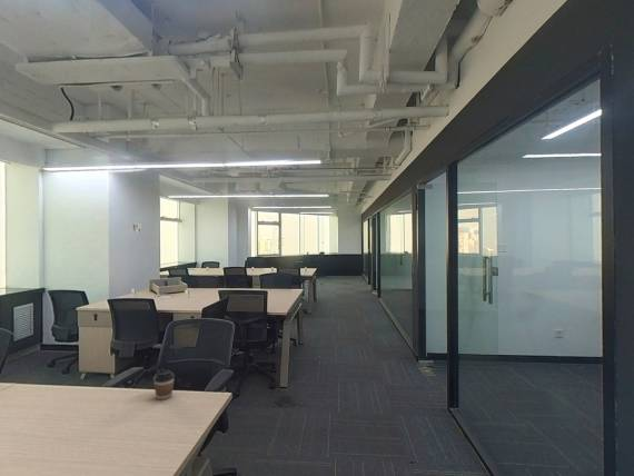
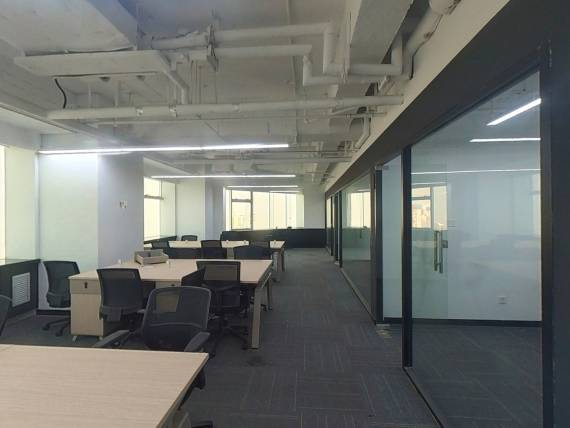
- coffee cup [152,368,176,400]
